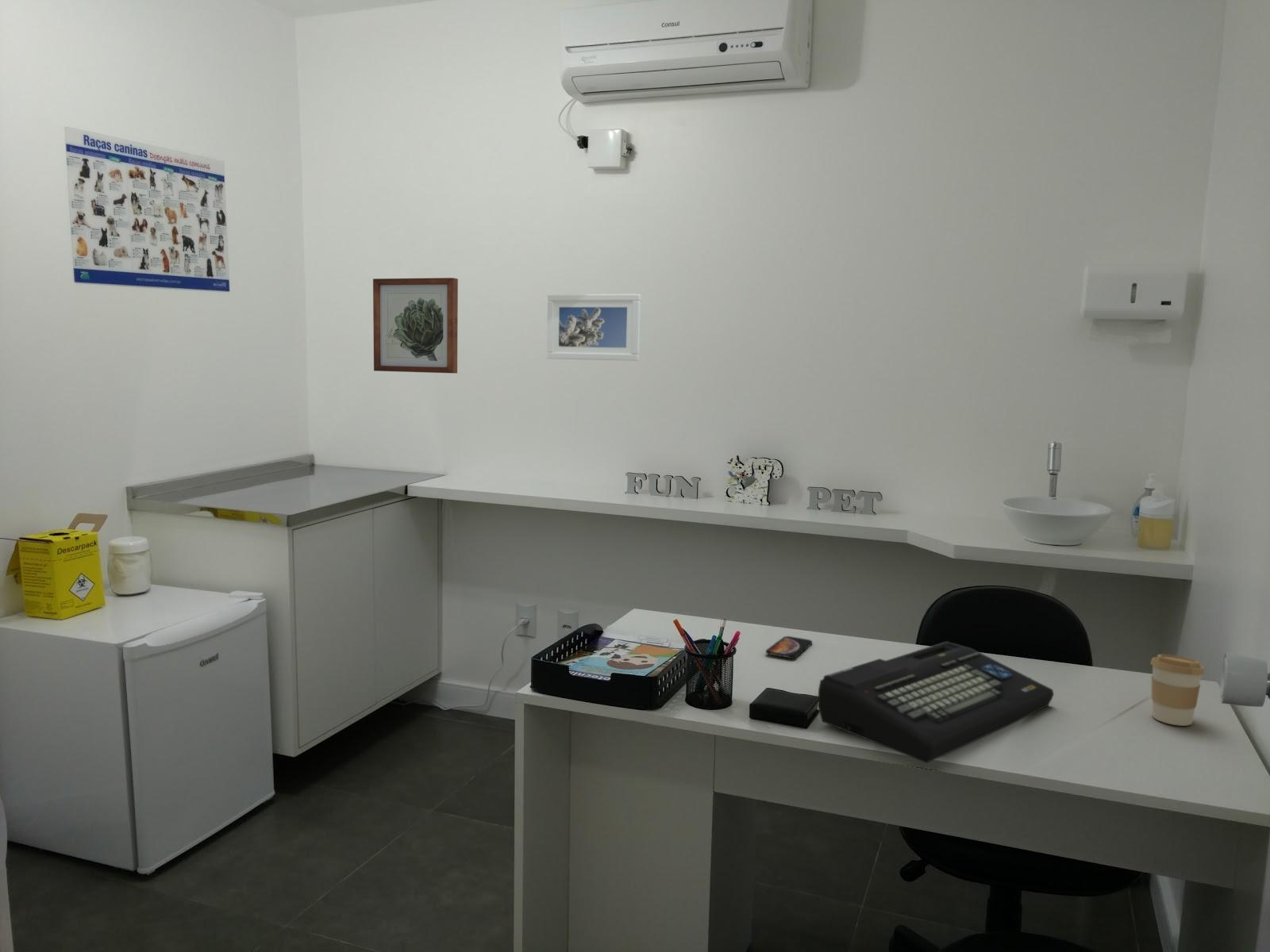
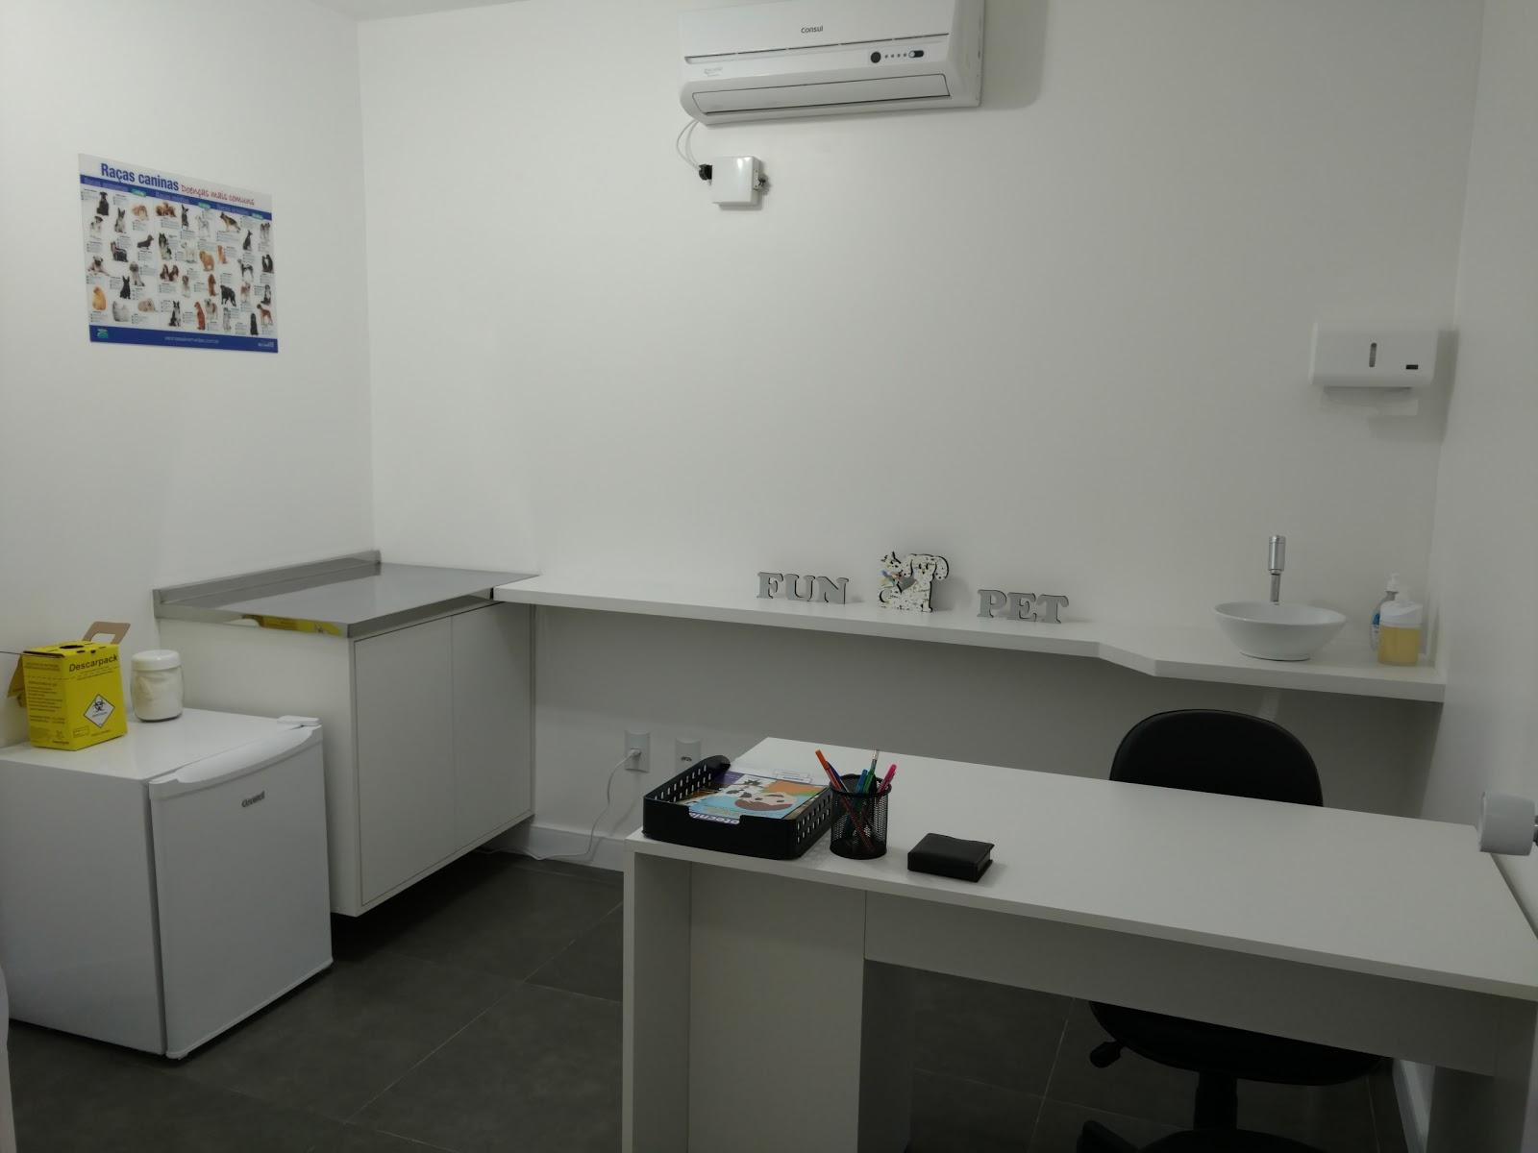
- coffee cup [1149,654,1206,727]
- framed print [546,294,641,362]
- wall art [372,277,459,374]
- home computer [817,640,1055,764]
- smartphone [765,635,813,659]
